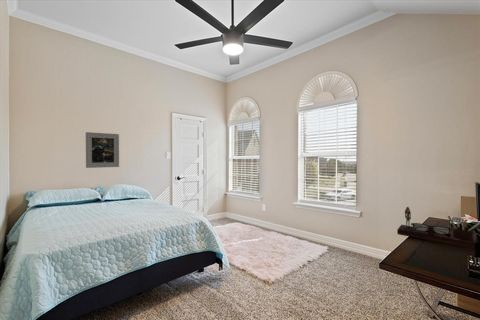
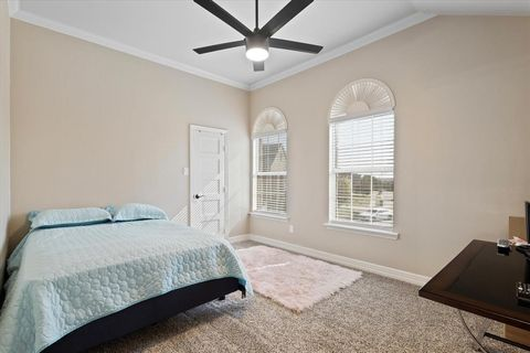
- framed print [85,131,120,169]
- desk organizer [396,206,480,249]
